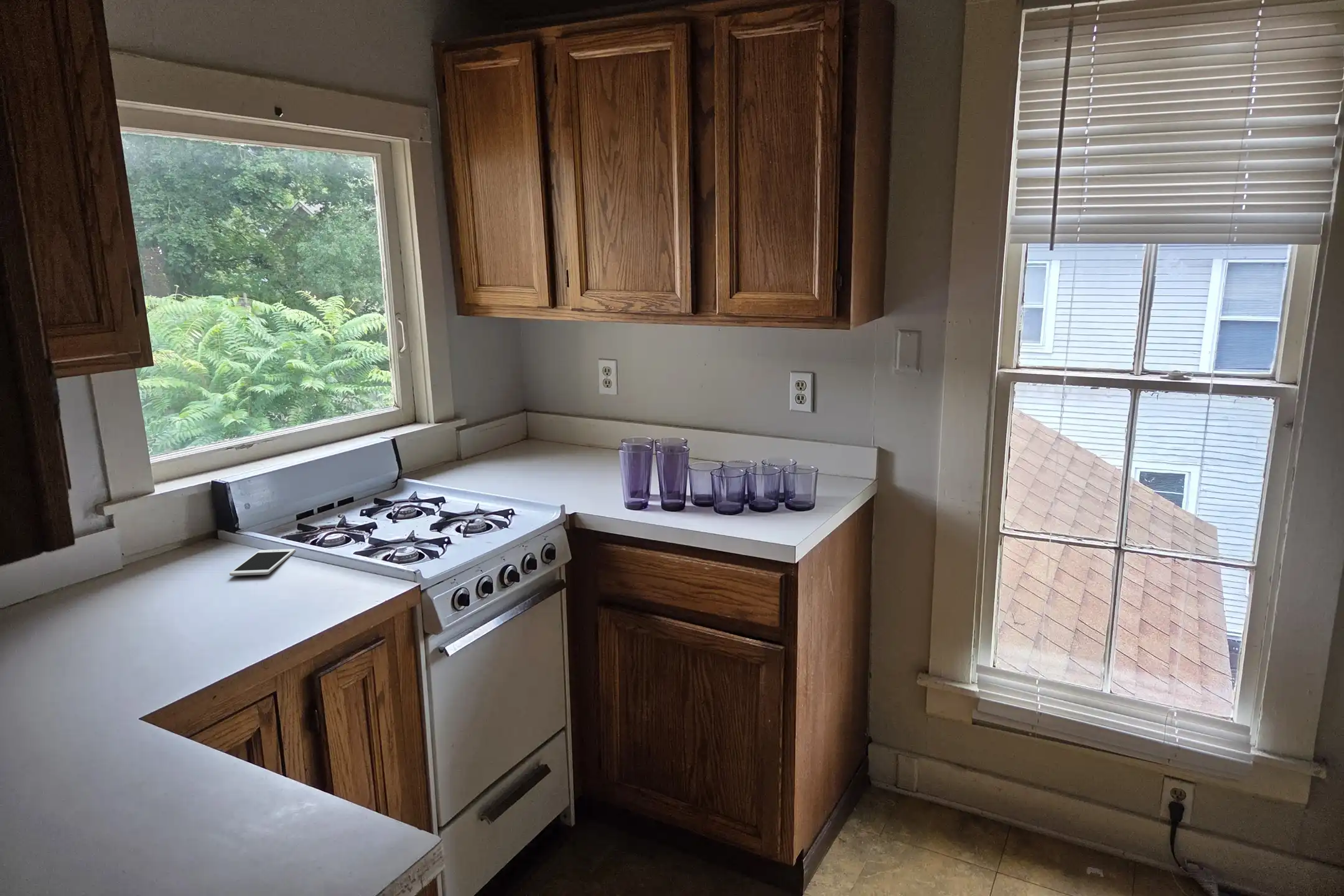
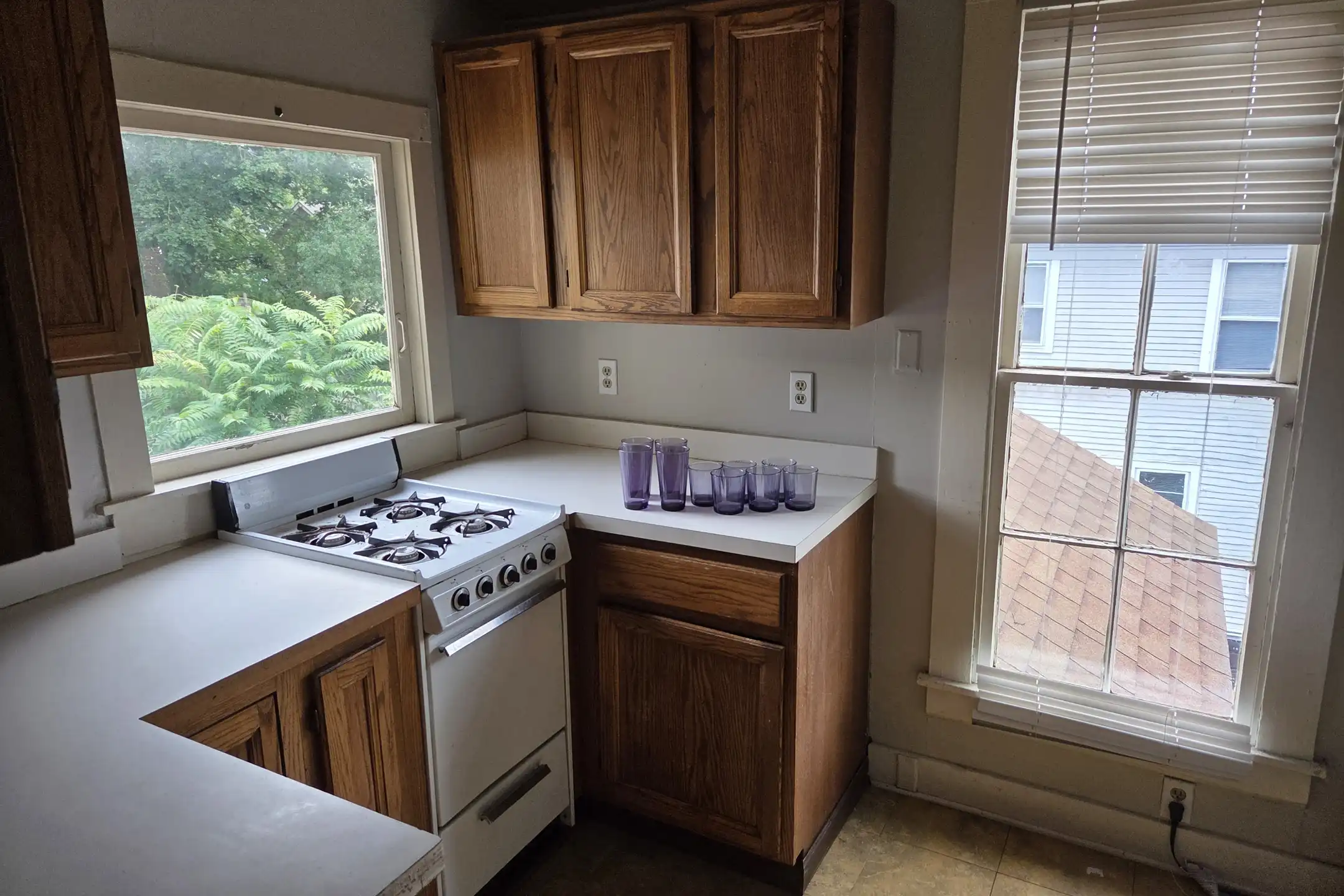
- cell phone [229,548,296,576]
